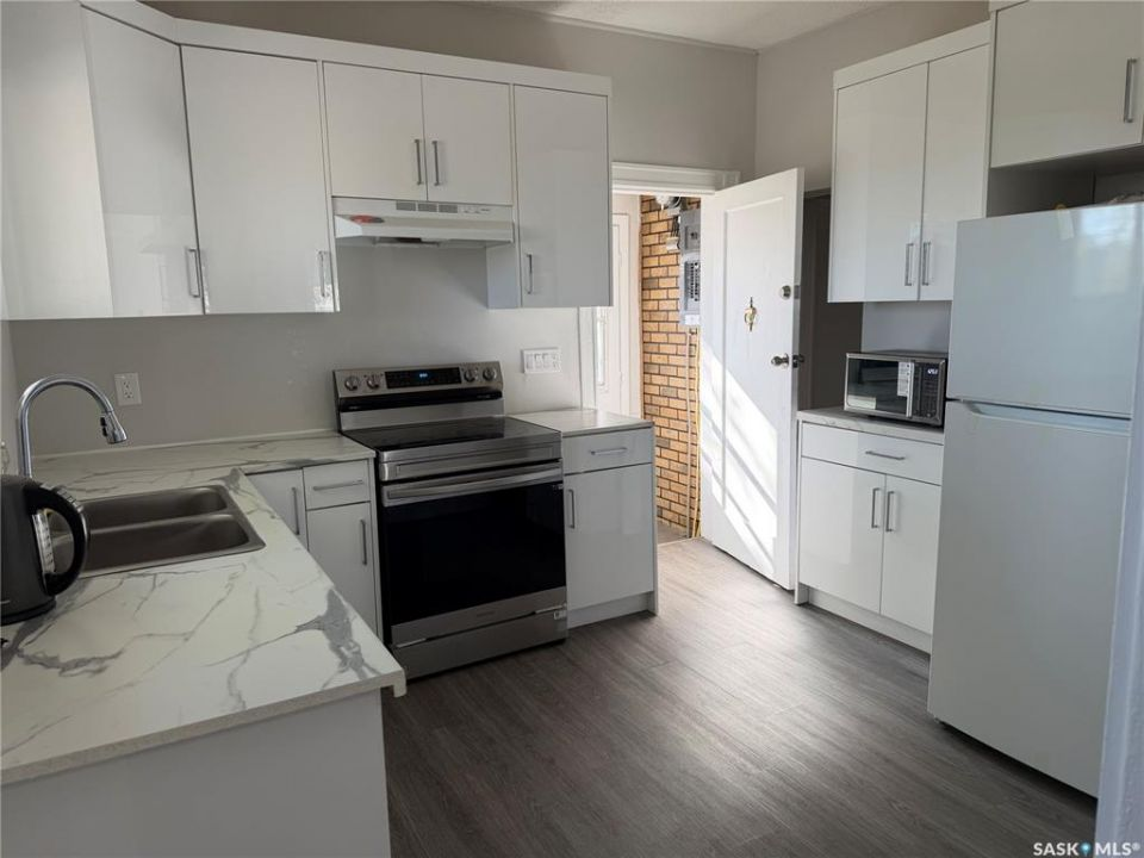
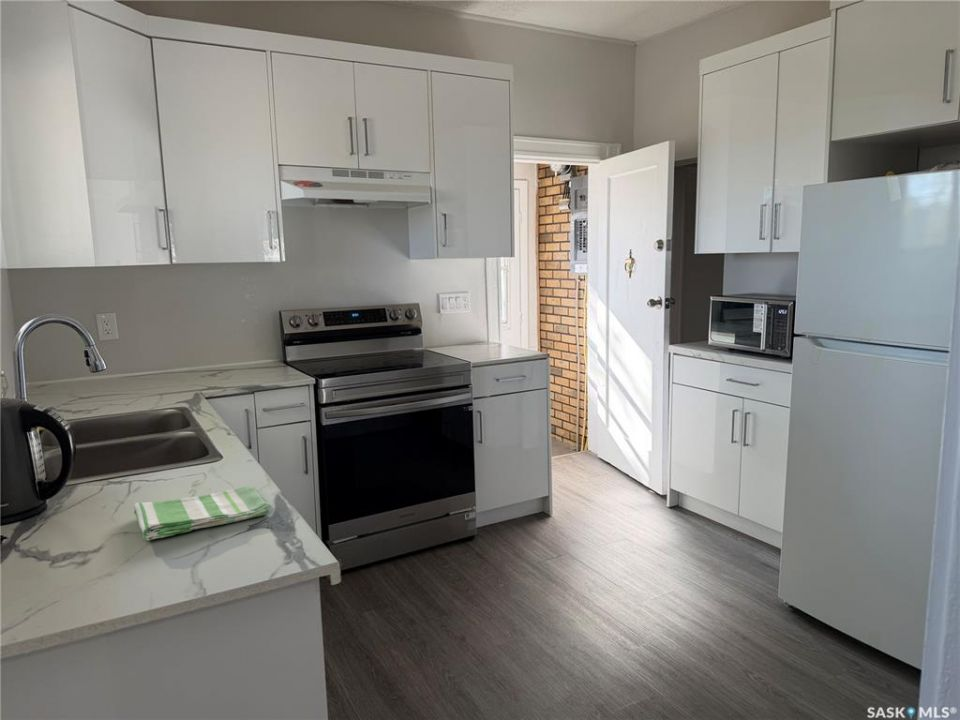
+ dish towel [133,485,272,541]
